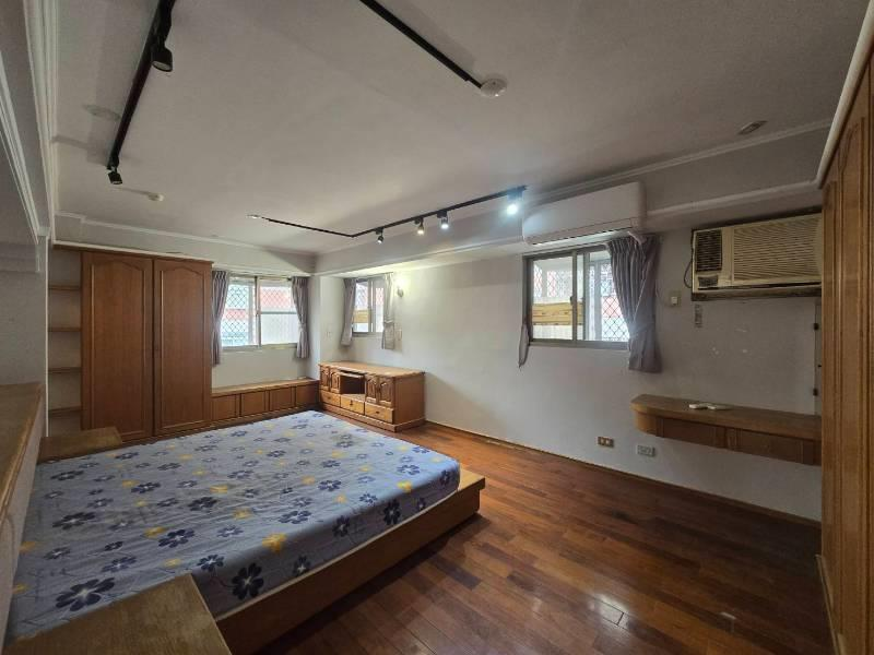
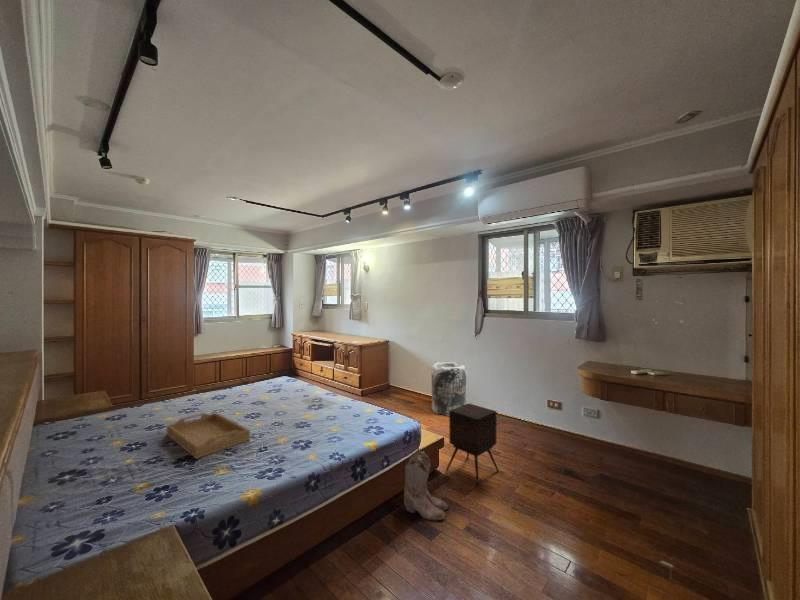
+ bag [430,361,467,417]
+ boots [403,450,449,521]
+ side table [445,402,500,487]
+ serving tray [166,412,251,460]
